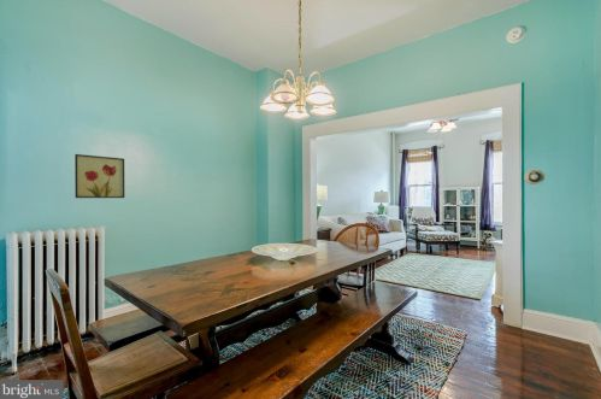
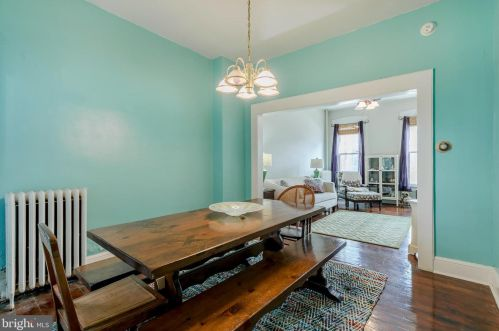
- wall art [73,153,125,199]
